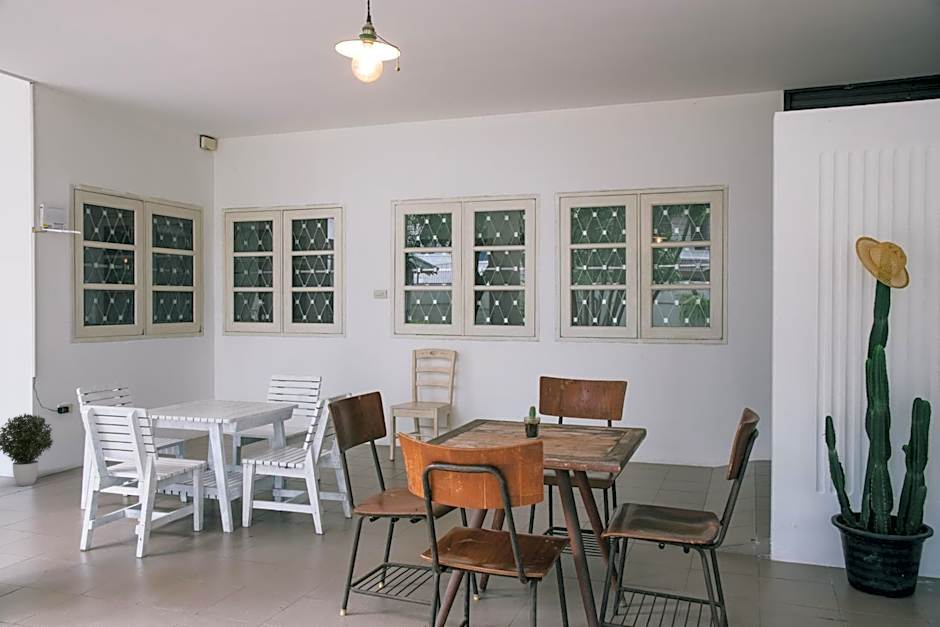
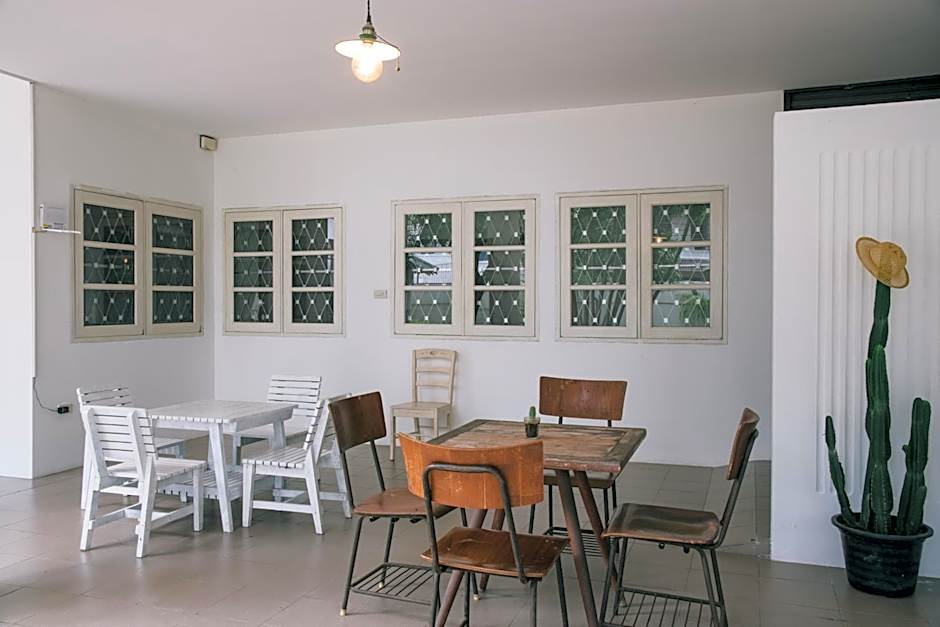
- potted plant [0,412,54,487]
